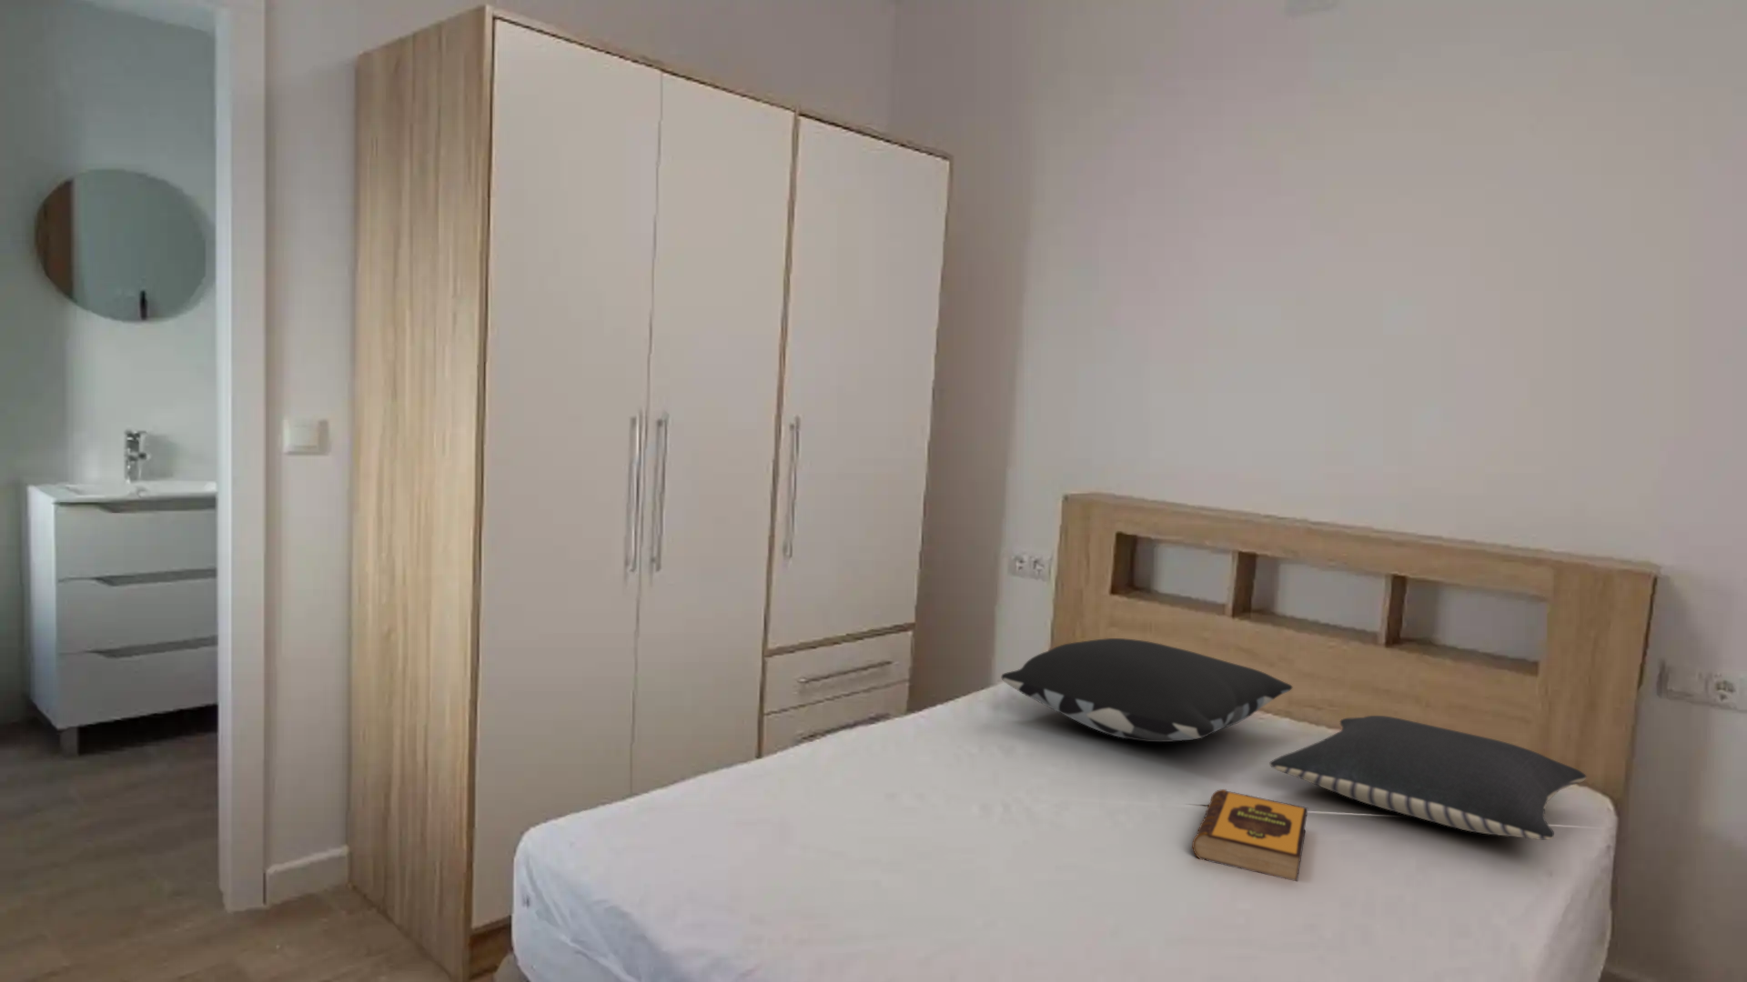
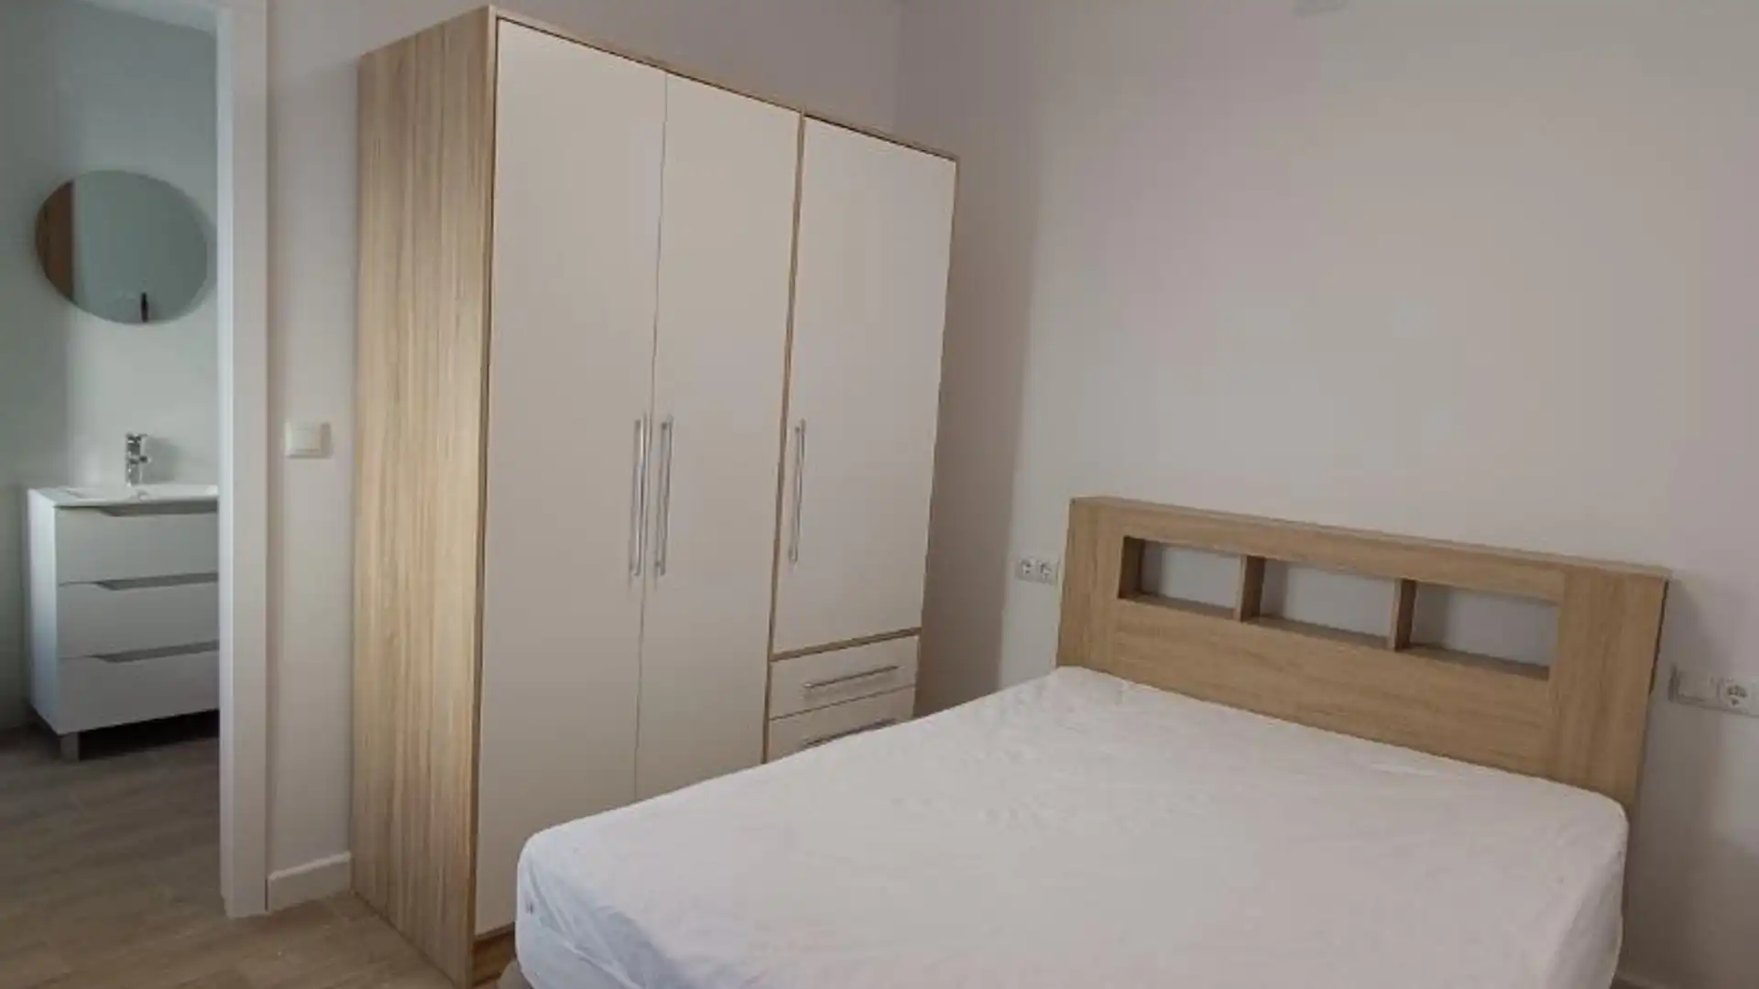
- pillow [1001,638,1293,743]
- pillow [1268,715,1587,841]
- hardback book [1191,788,1308,882]
